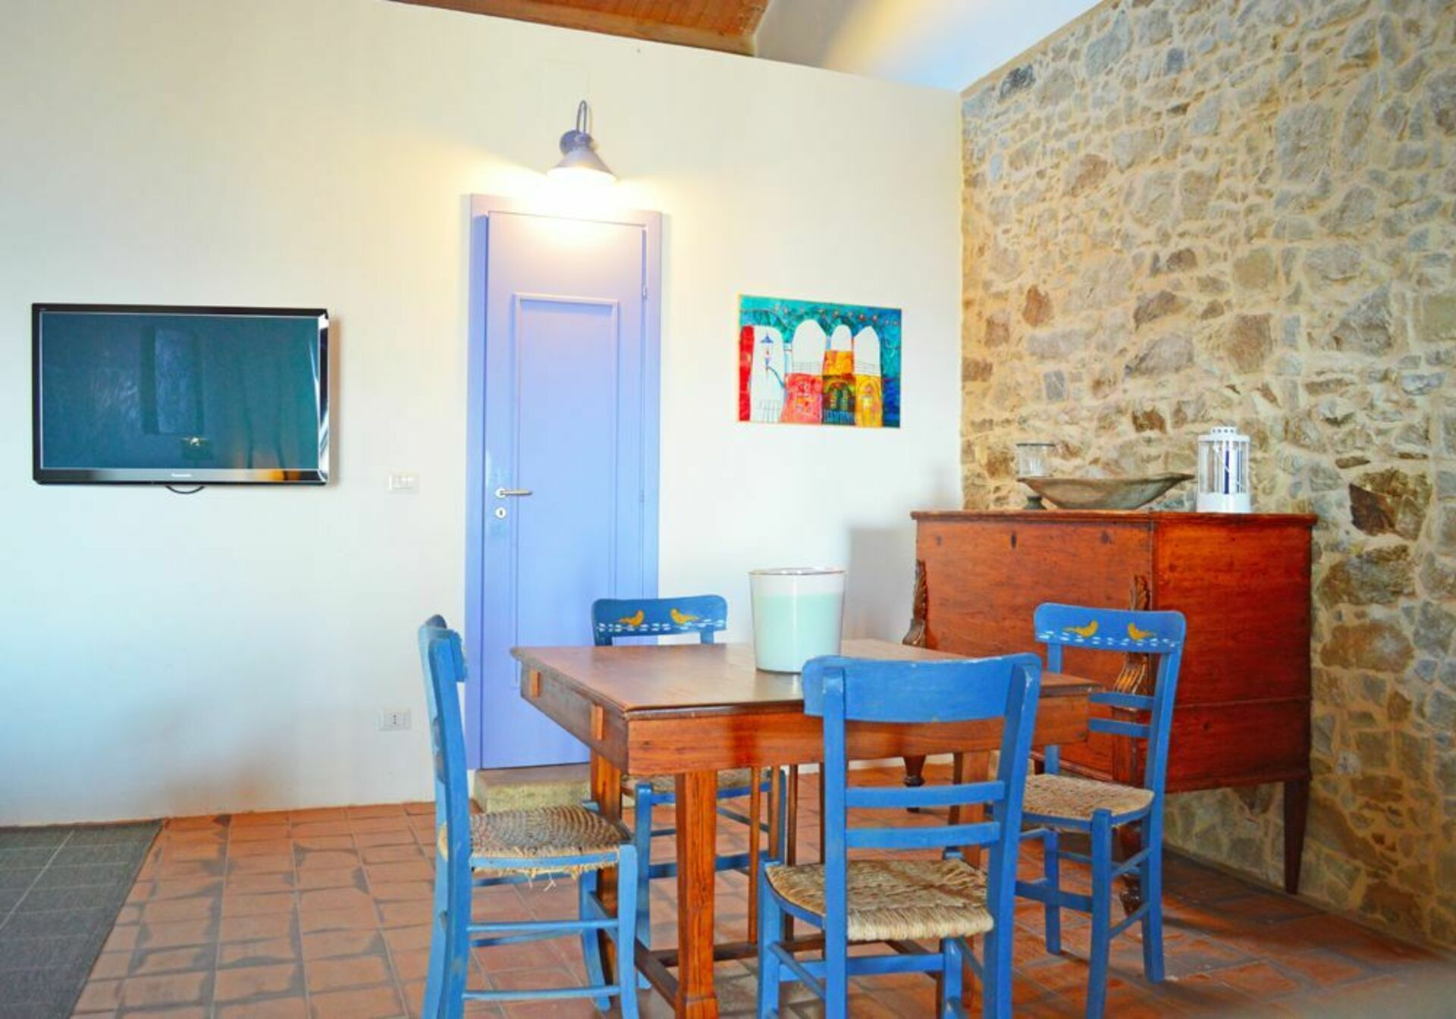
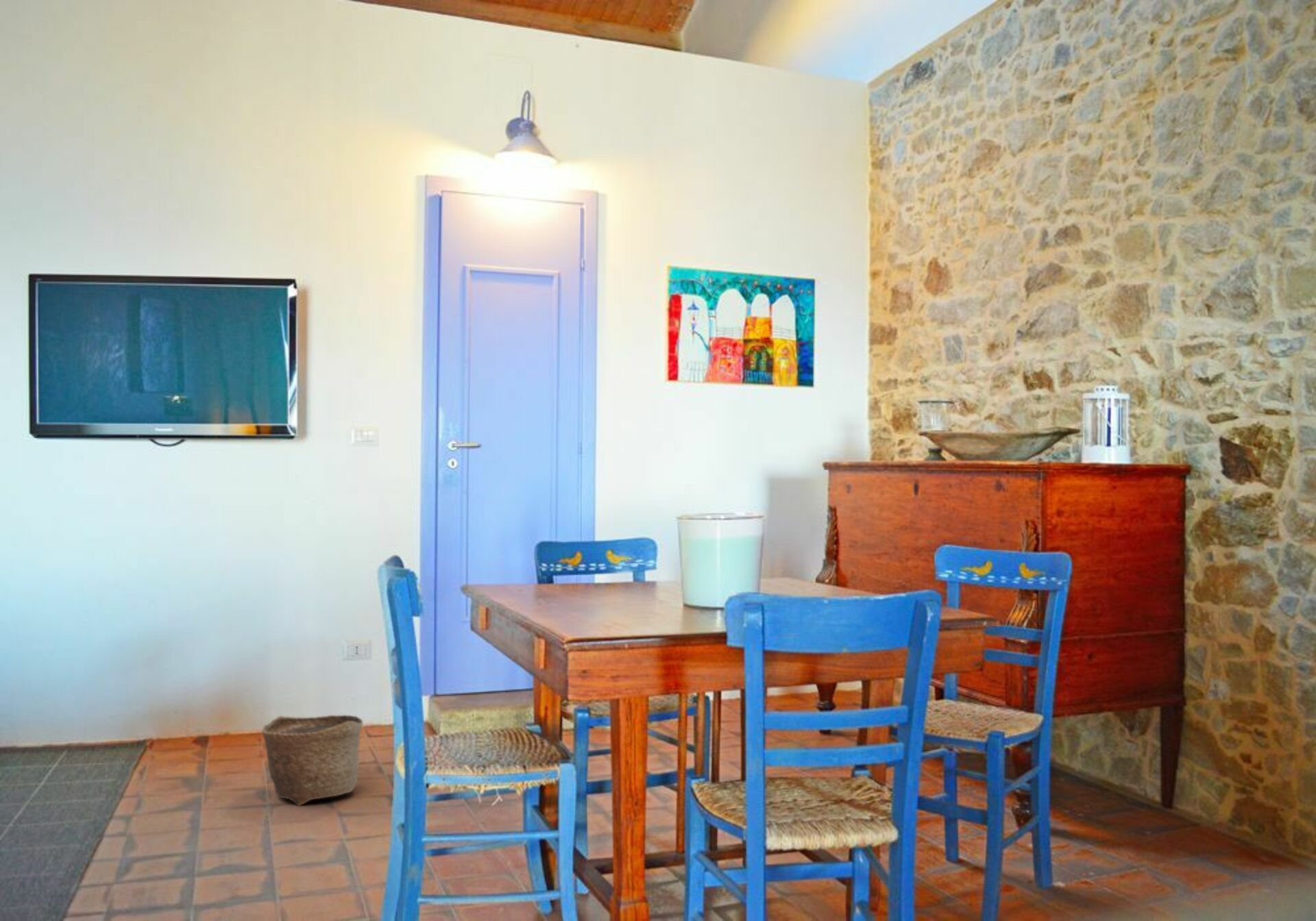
+ basket [261,714,364,807]
